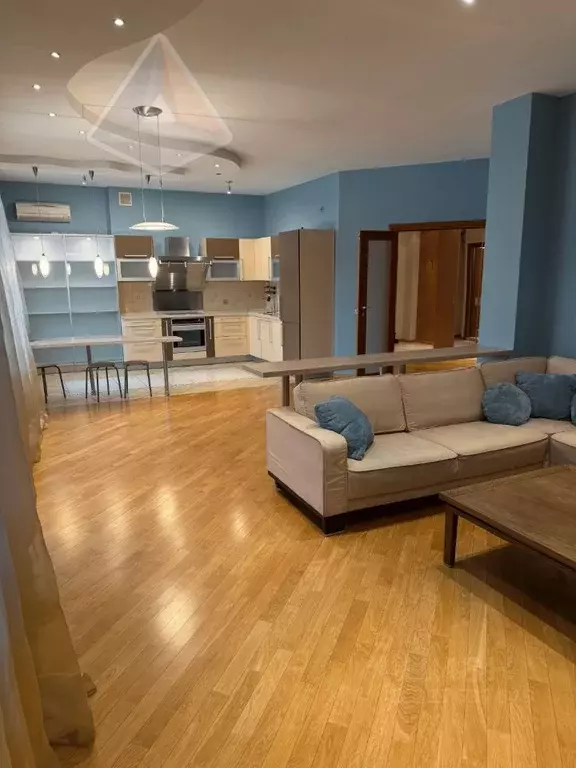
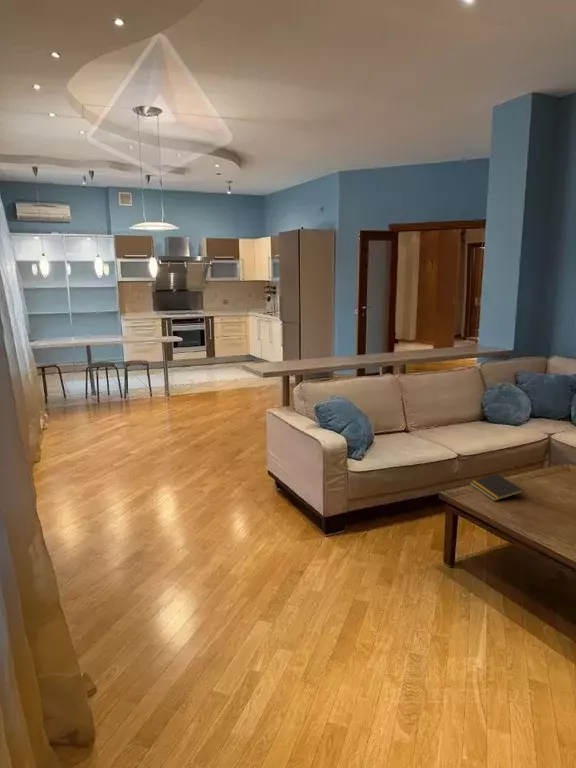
+ notepad [469,473,525,502]
